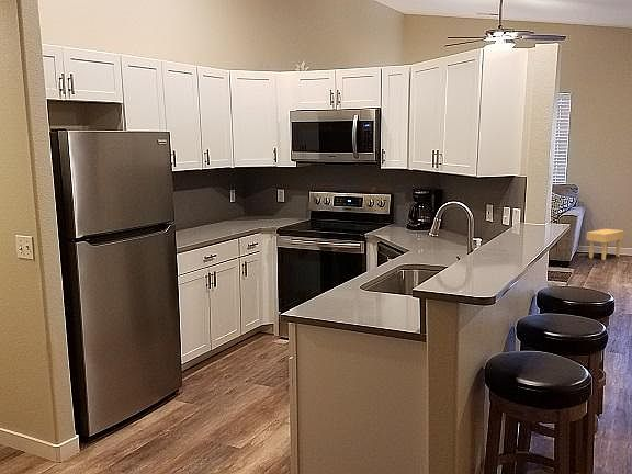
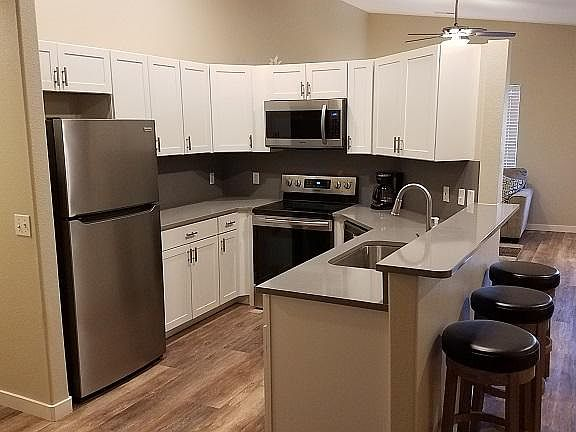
- side table [586,228,625,261]
